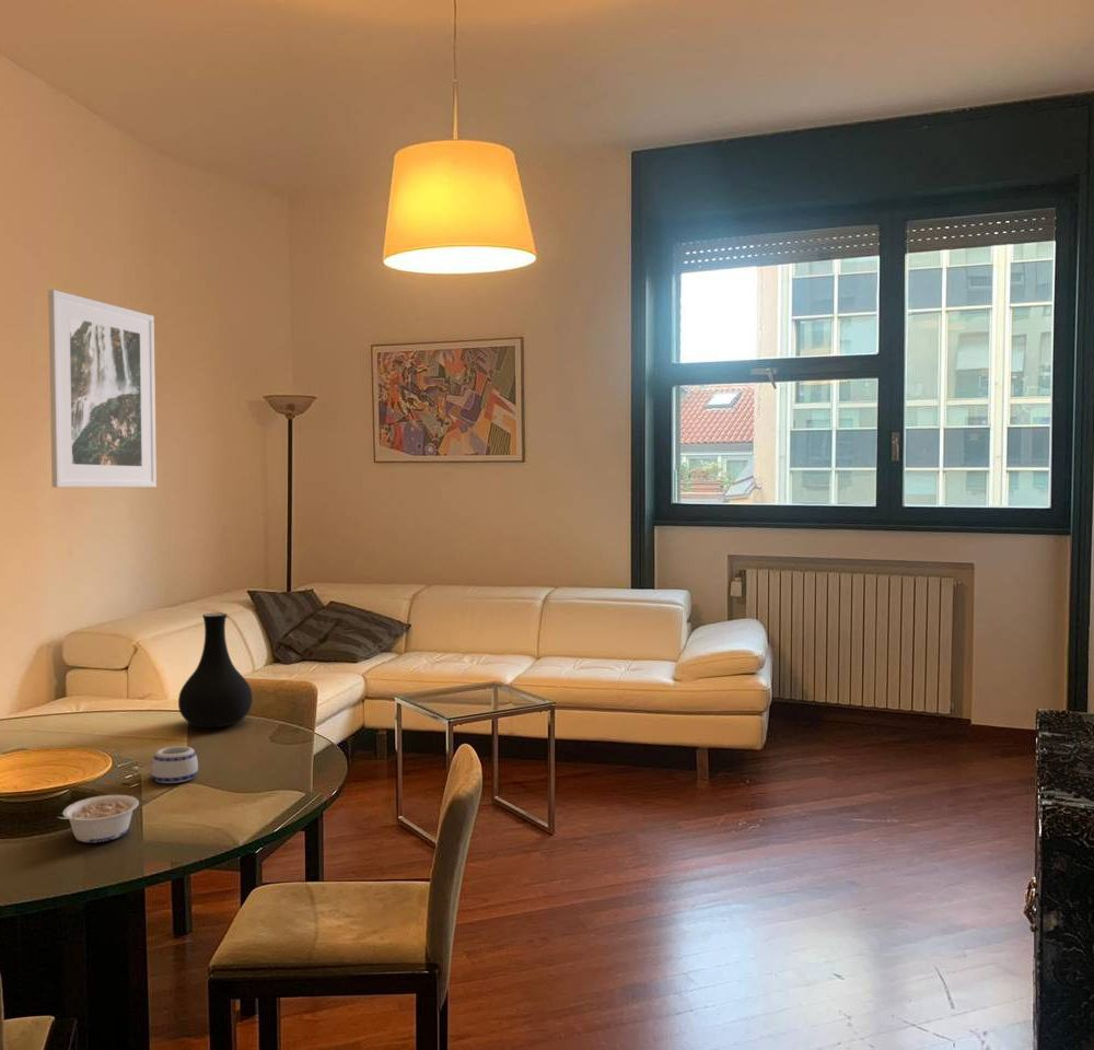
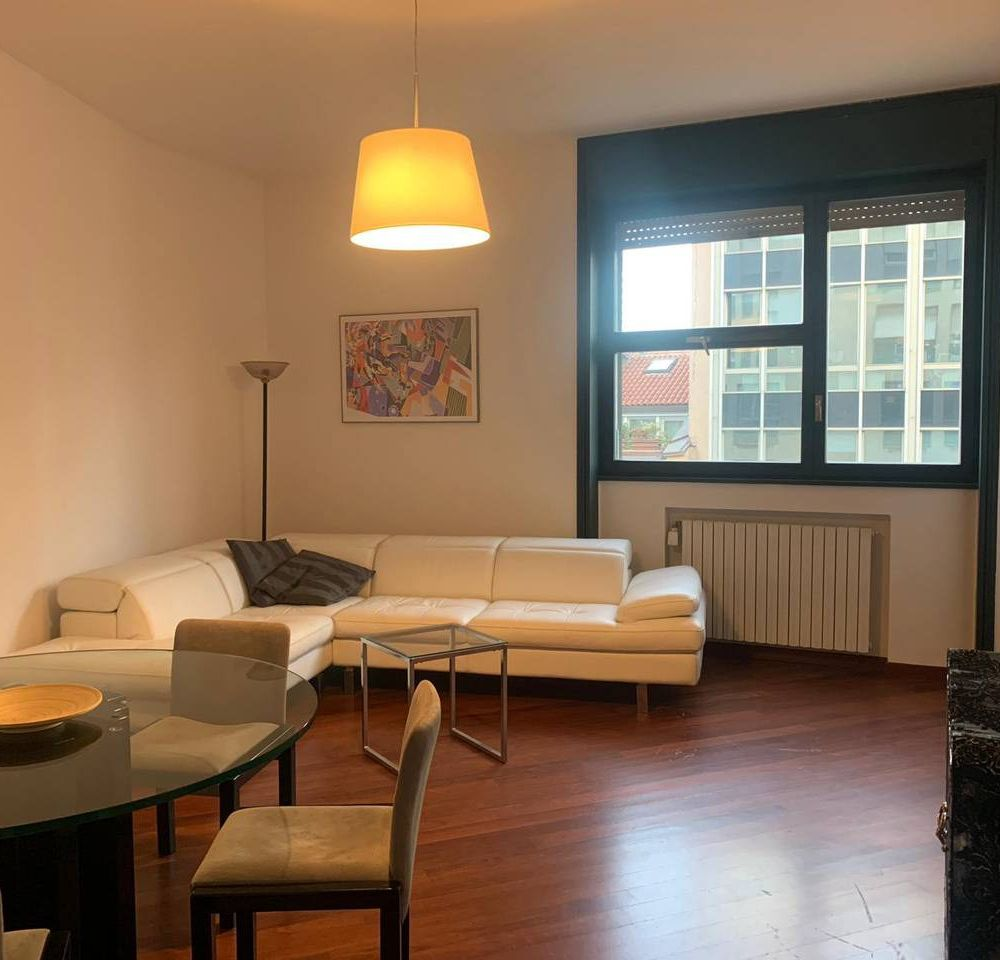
- mug [150,745,199,784]
- vase [177,612,254,728]
- legume [56,794,140,843]
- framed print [47,289,158,489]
